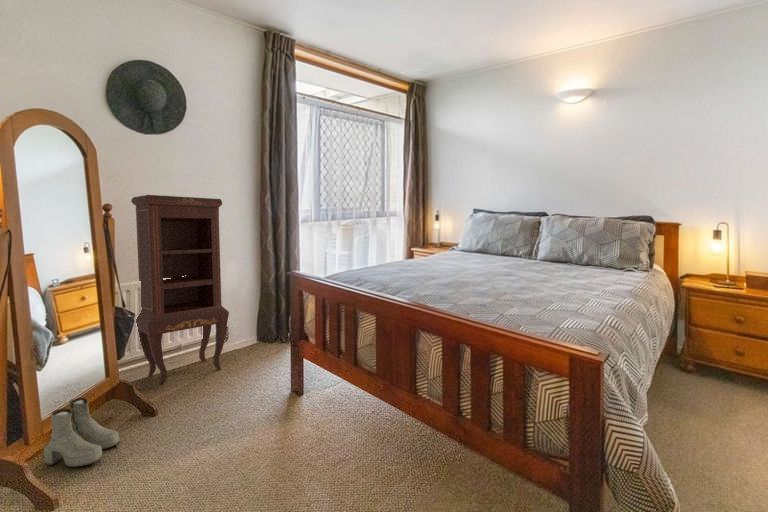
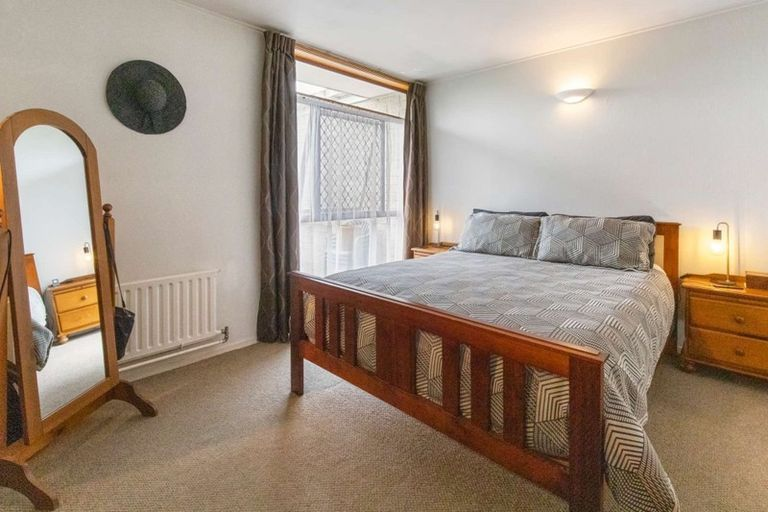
- cabinet [130,194,230,387]
- boots [43,397,120,468]
